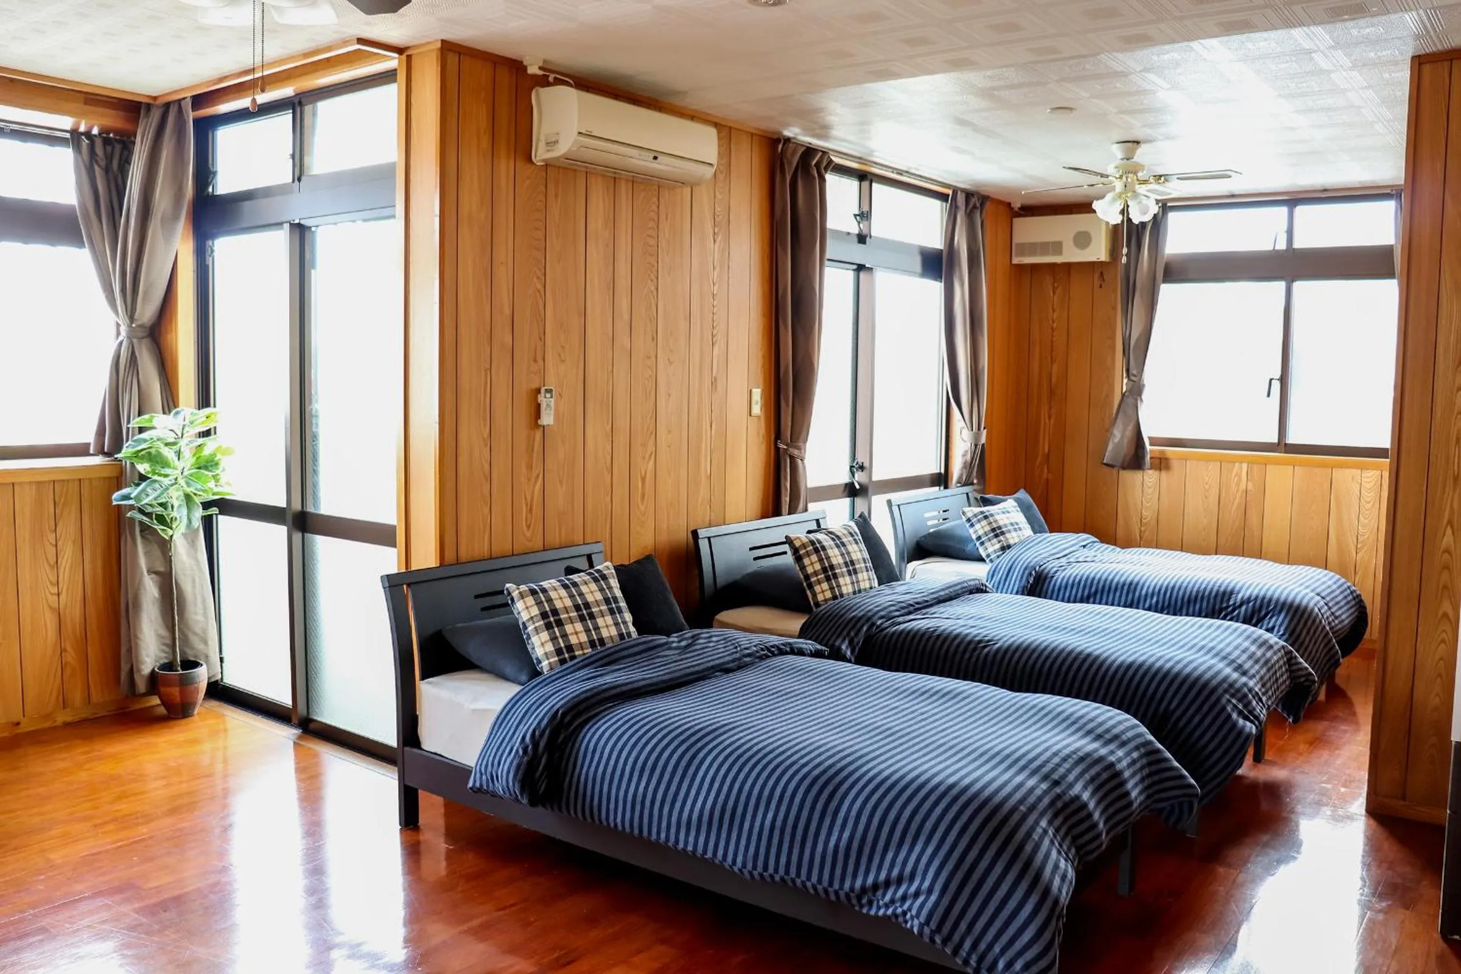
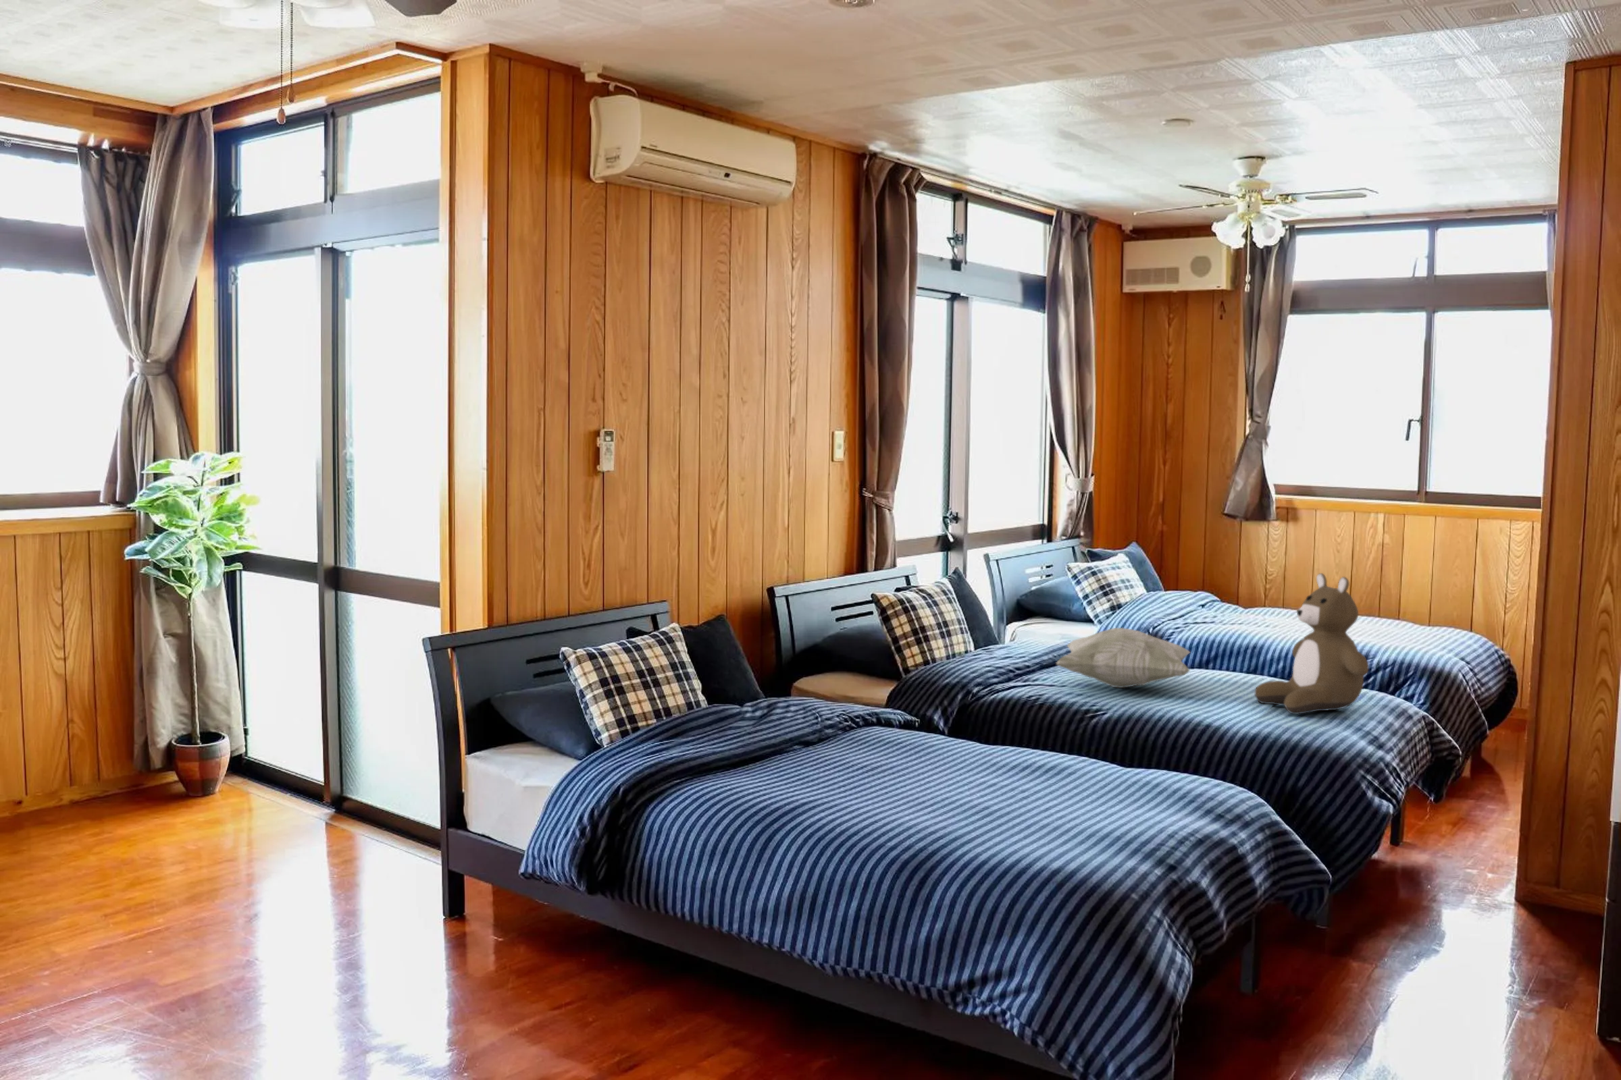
+ teddy bear [1253,573,1369,715]
+ decorative pillow [1055,627,1192,688]
